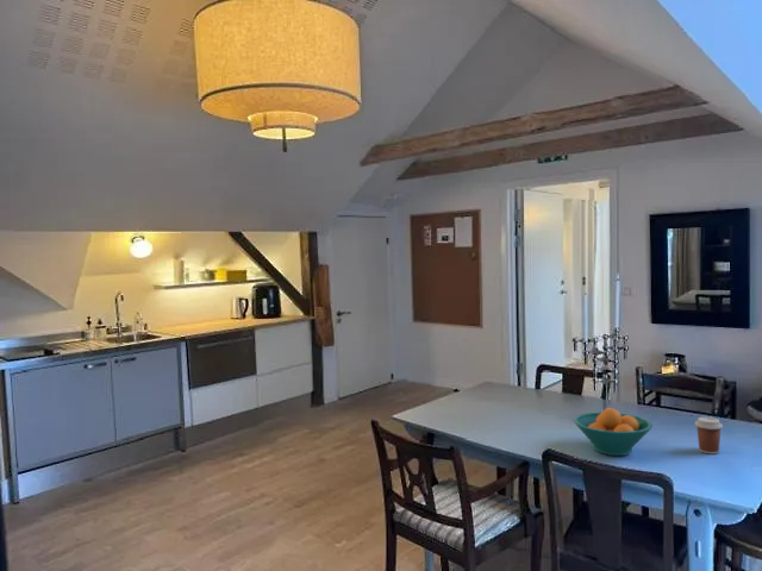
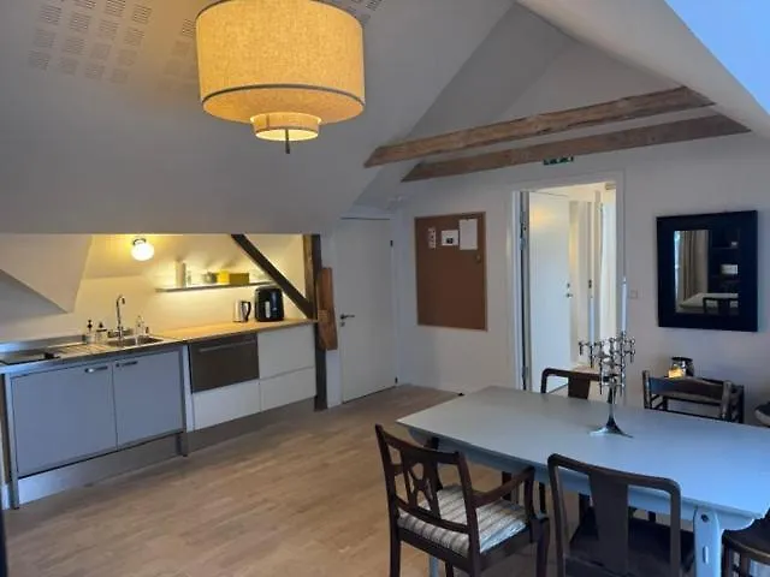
- fruit bowl [573,407,654,457]
- coffee cup [694,416,724,456]
